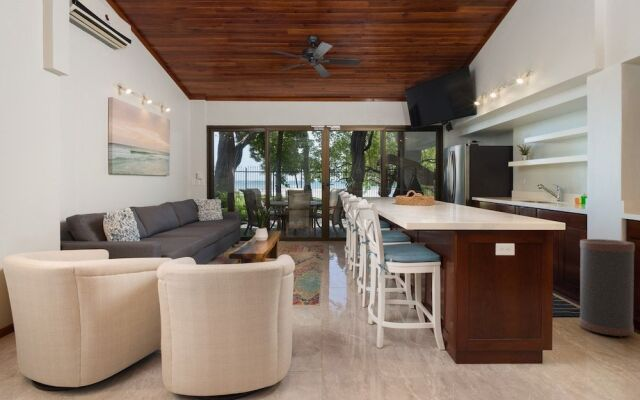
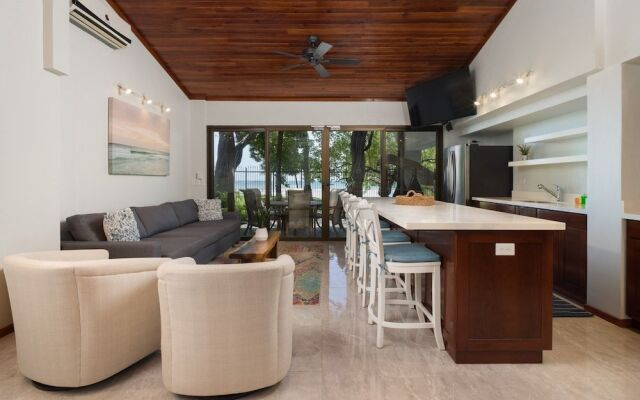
- trash can [578,238,636,338]
